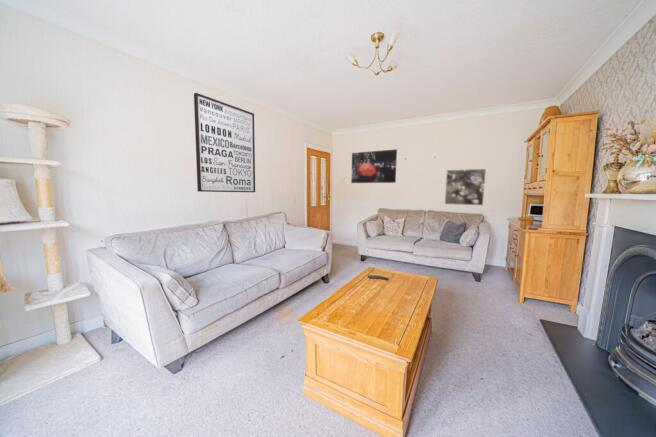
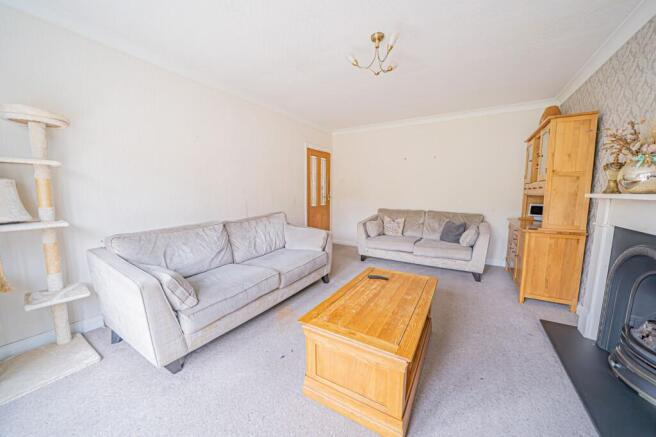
- wall art [350,148,398,184]
- wall art [193,92,256,193]
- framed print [444,168,487,206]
